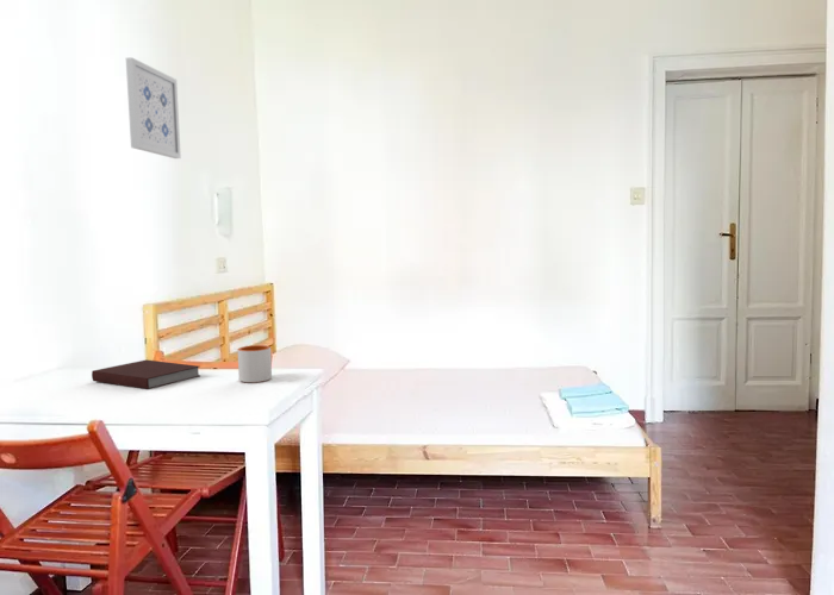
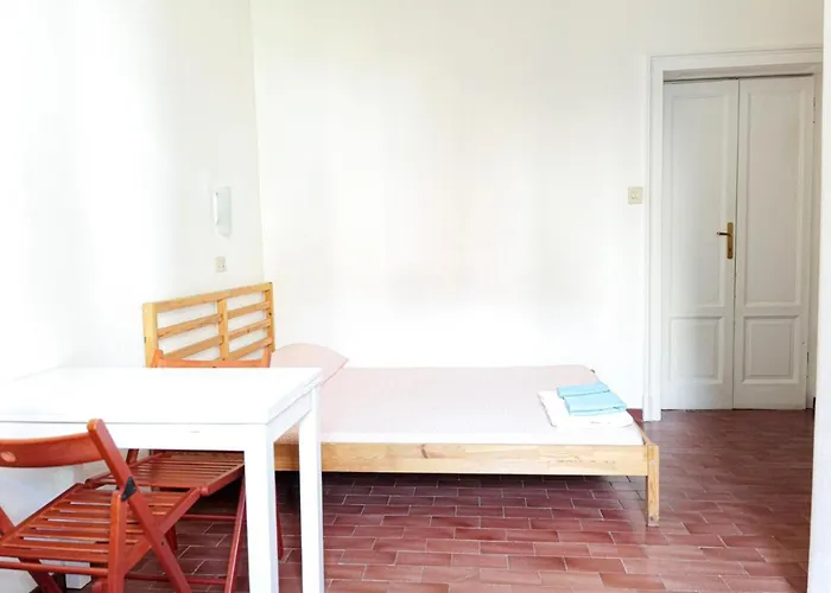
- mug [237,344,273,383]
- notebook [91,358,201,390]
- wall art [125,56,182,159]
